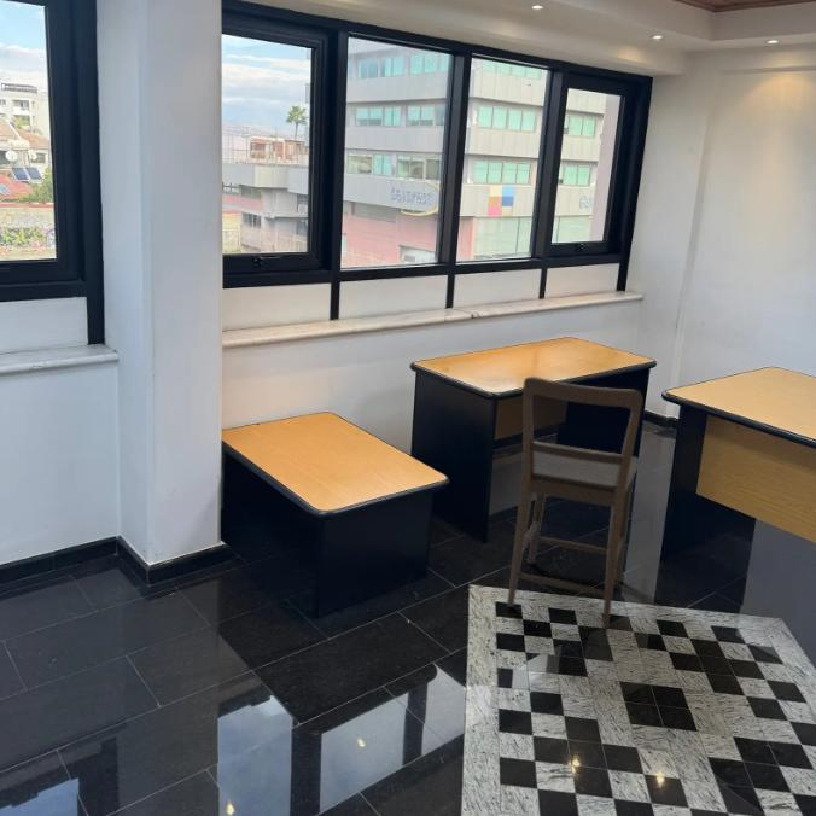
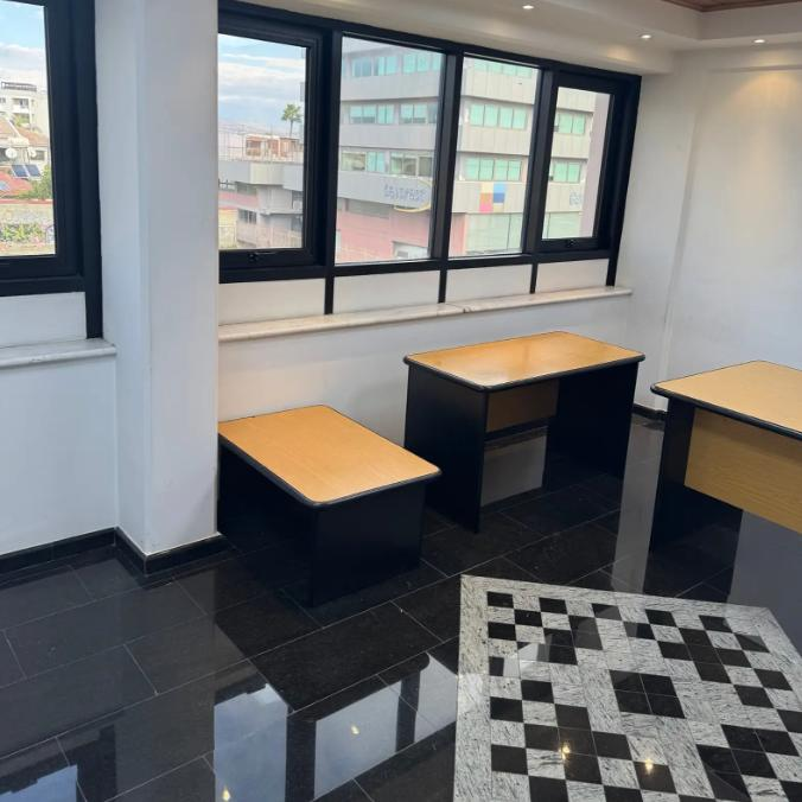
- chair [506,375,643,629]
